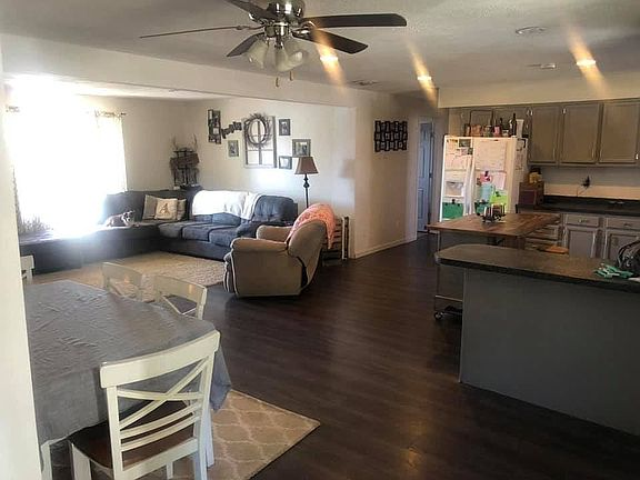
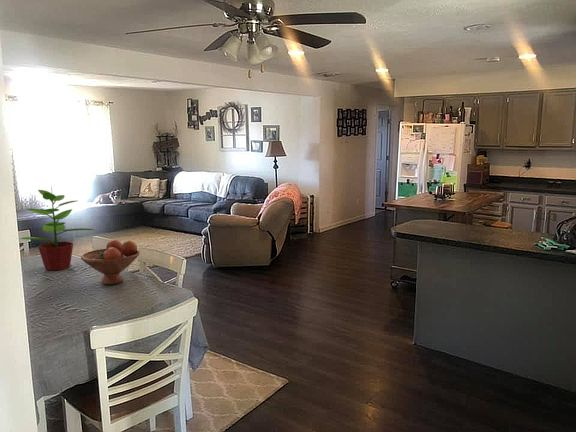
+ fruit bowl [80,239,141,286]
+ potted plant [19,186,95,271]
